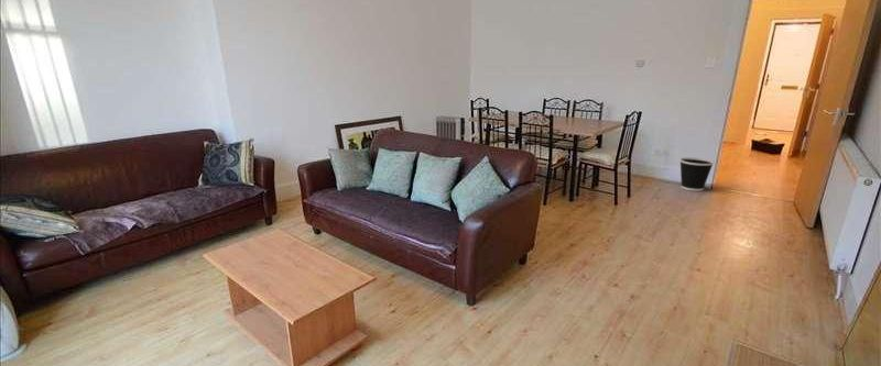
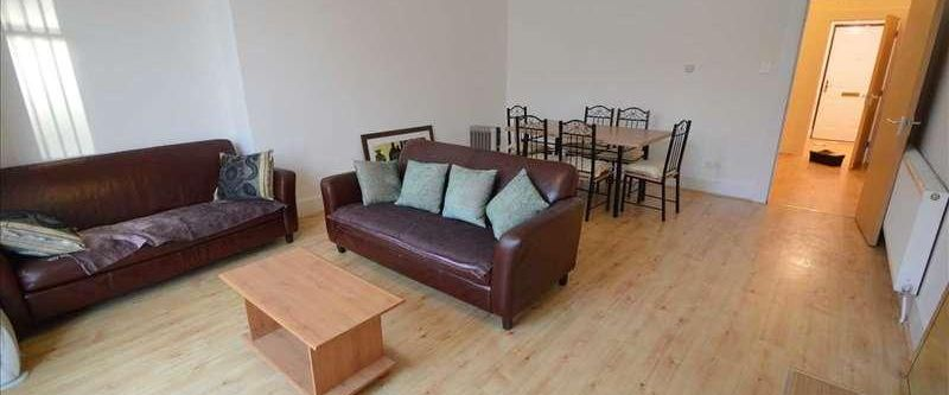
- wastebasket [678,156,715,192]
